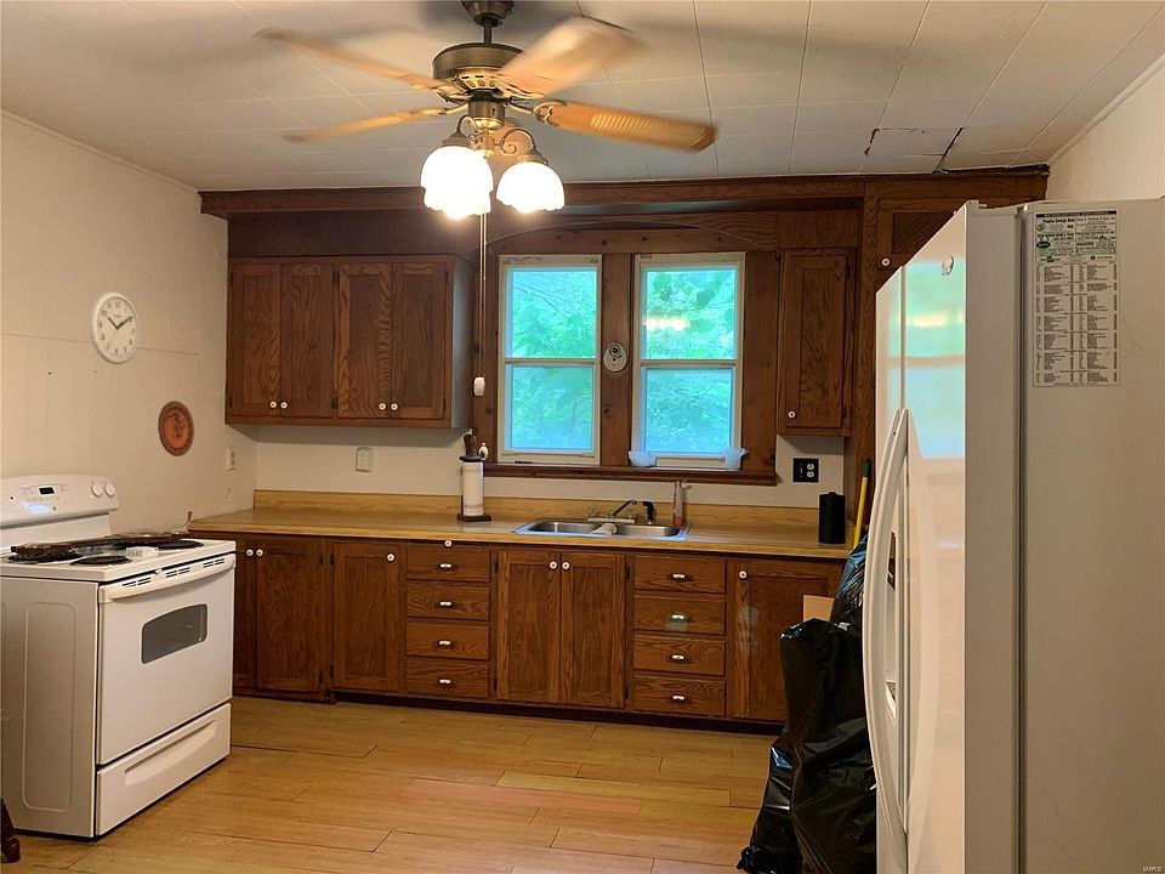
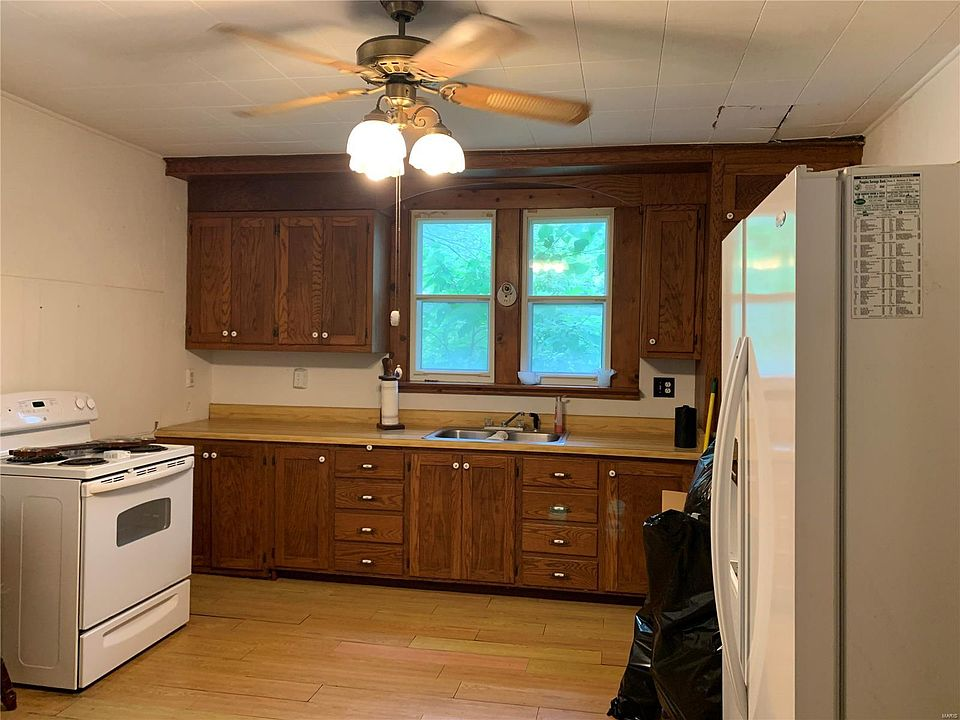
- wall clock [89,290,141,365]
- decorative plate [157,401,195,458]
